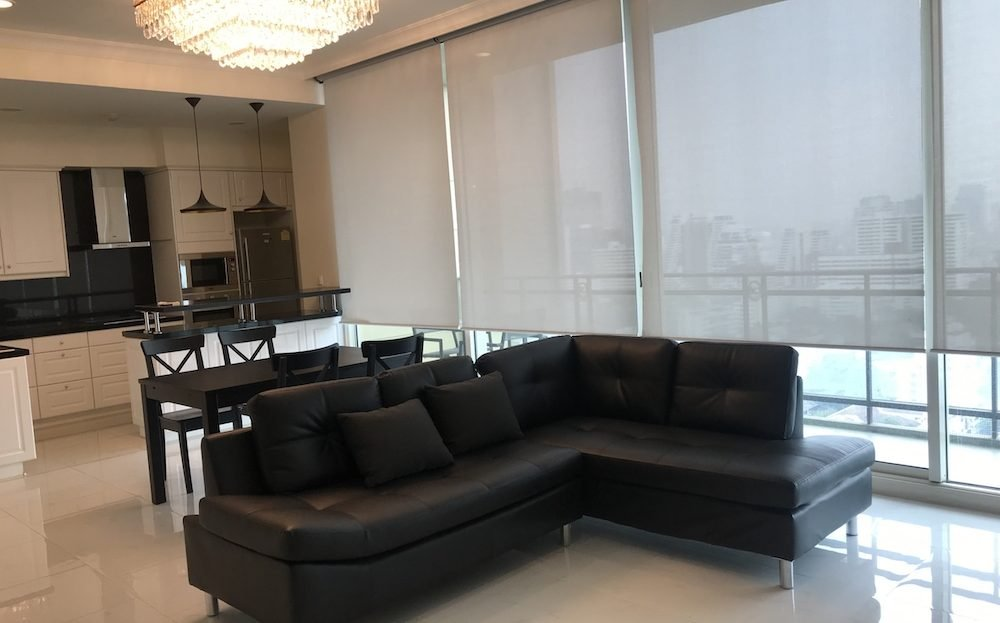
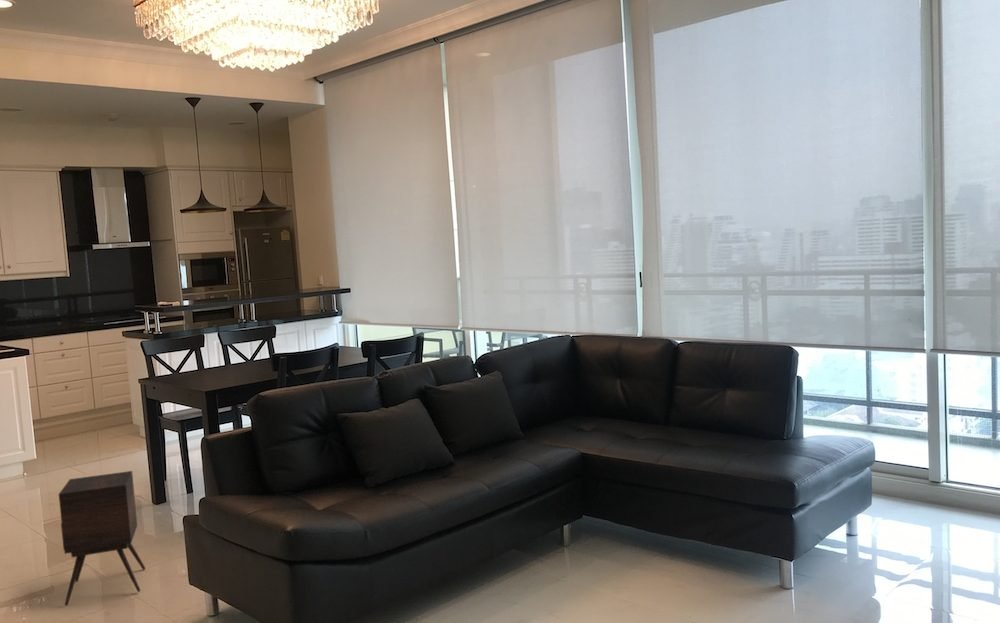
+ side table [58,470,146,606]
